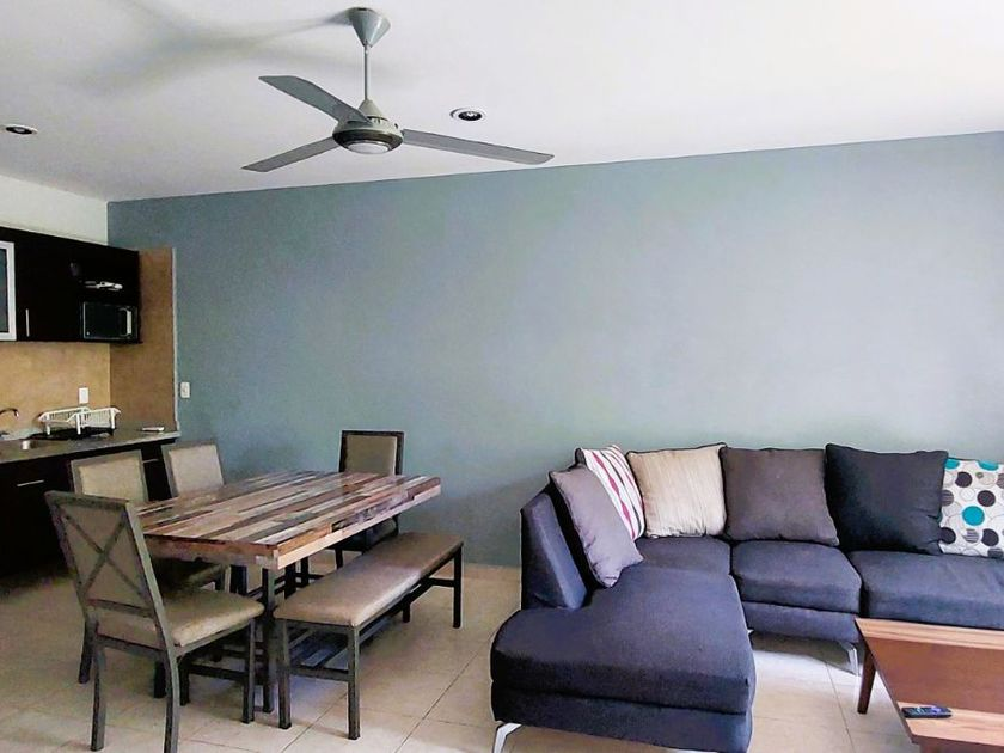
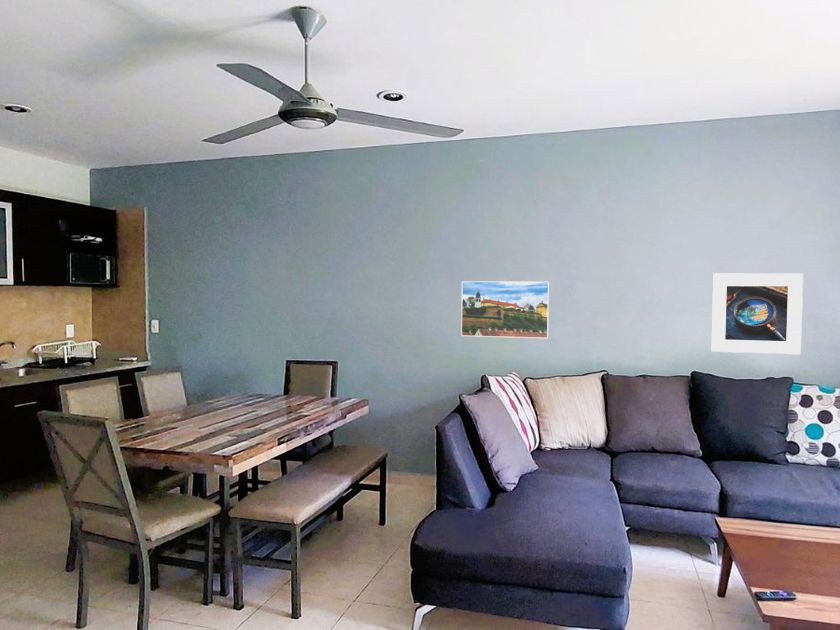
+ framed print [460,280,550,339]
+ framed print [710,272,804,355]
